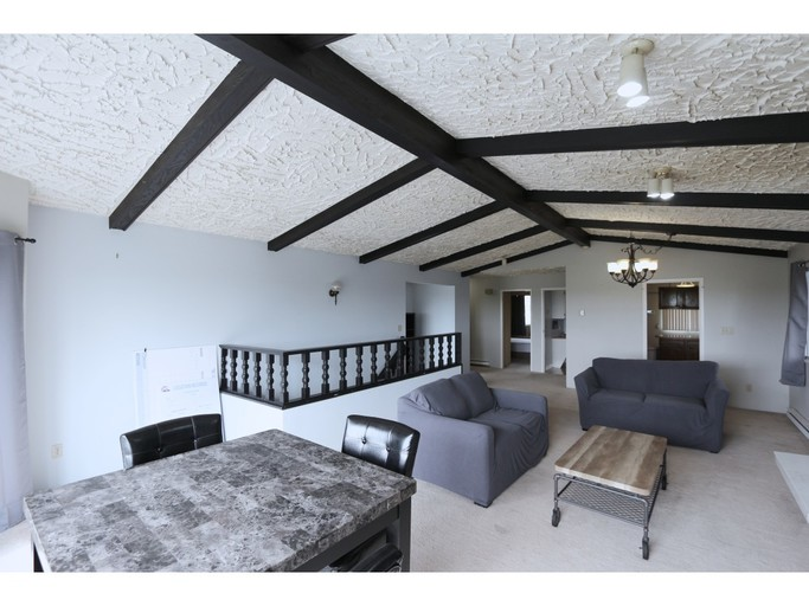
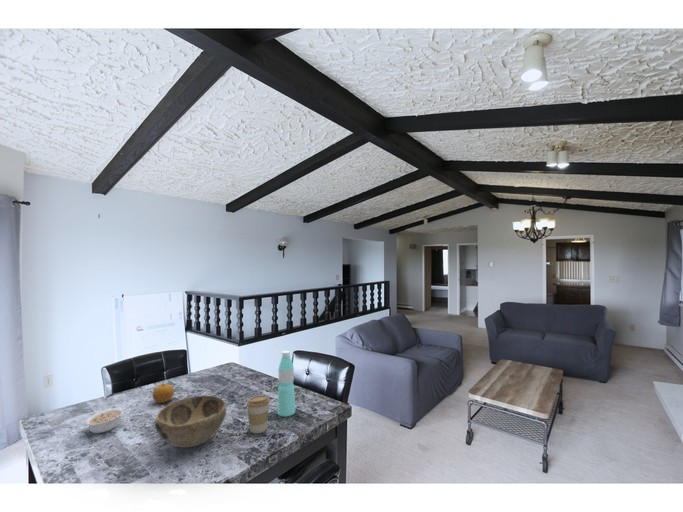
+ coffee cup [246,395,271,434]
+ decorative bowl [154,395,227,449]
+ water bottle [276,350,296,417]
+ legume [84,405,132,434]
+ fruit [152,380,175,404]
